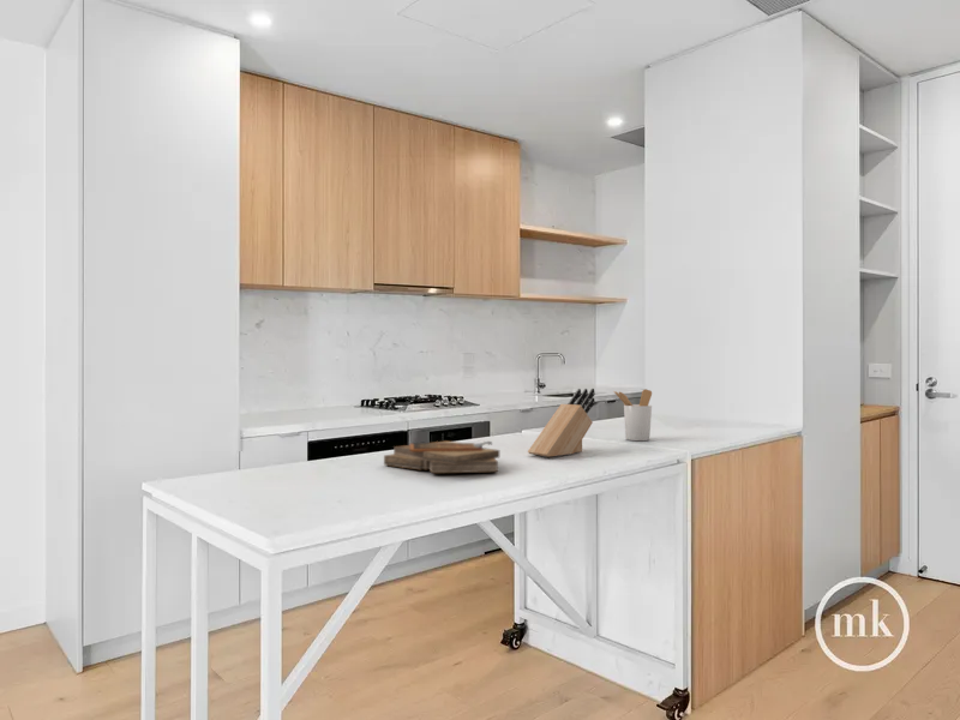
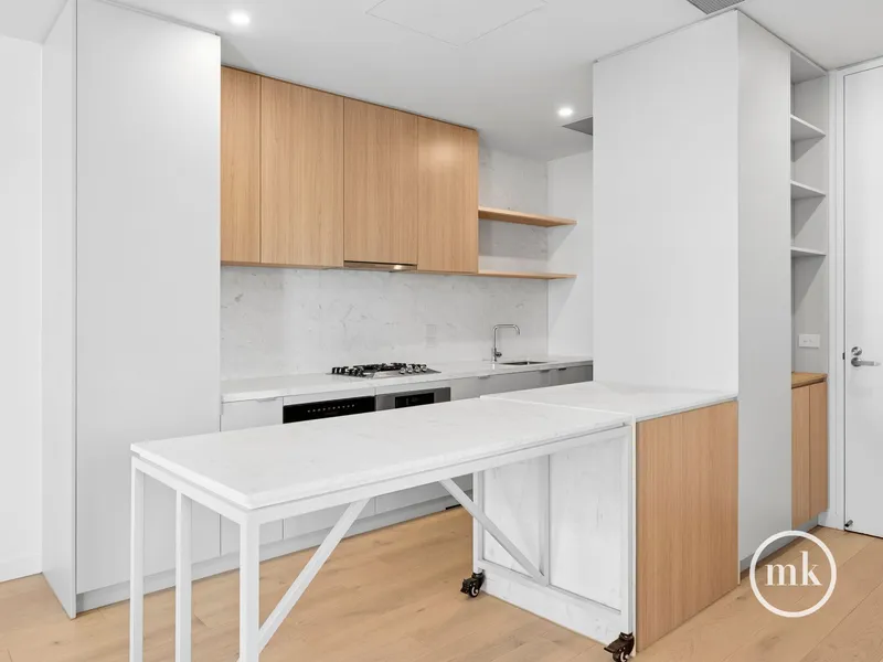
- clipboard [383,440,500,474]
- knife block [527,388,596,458]
- utensil holder [612,388,653,442]
